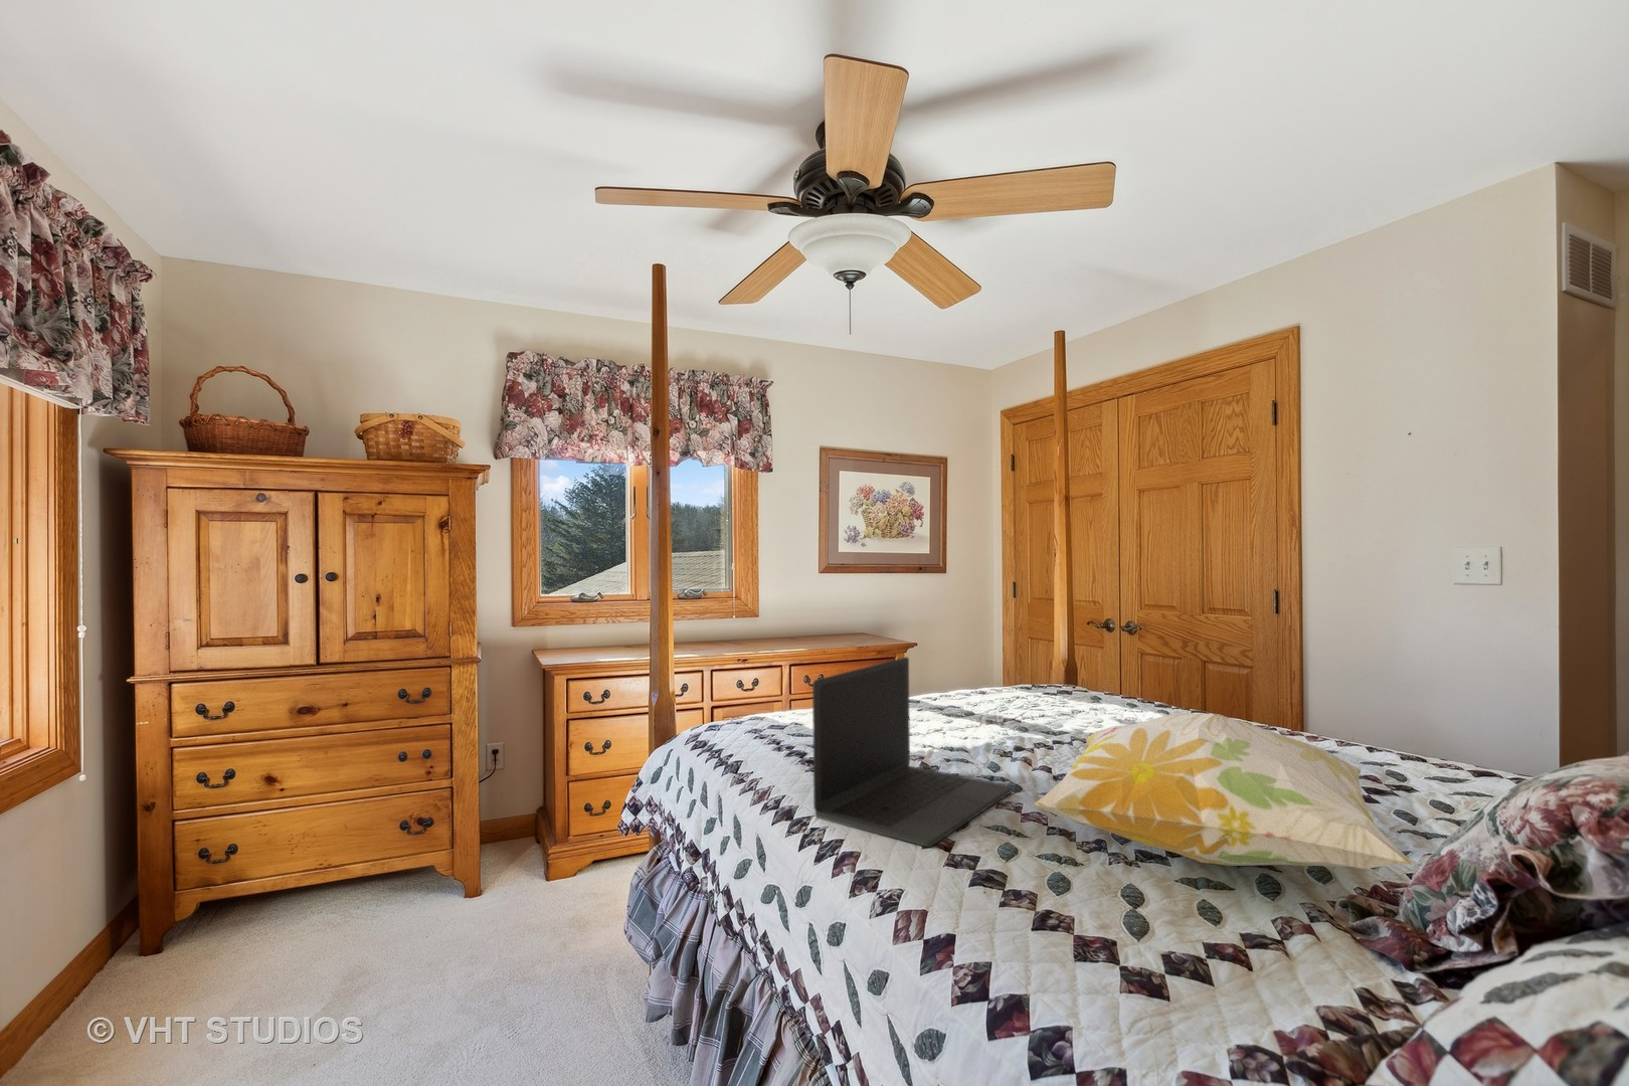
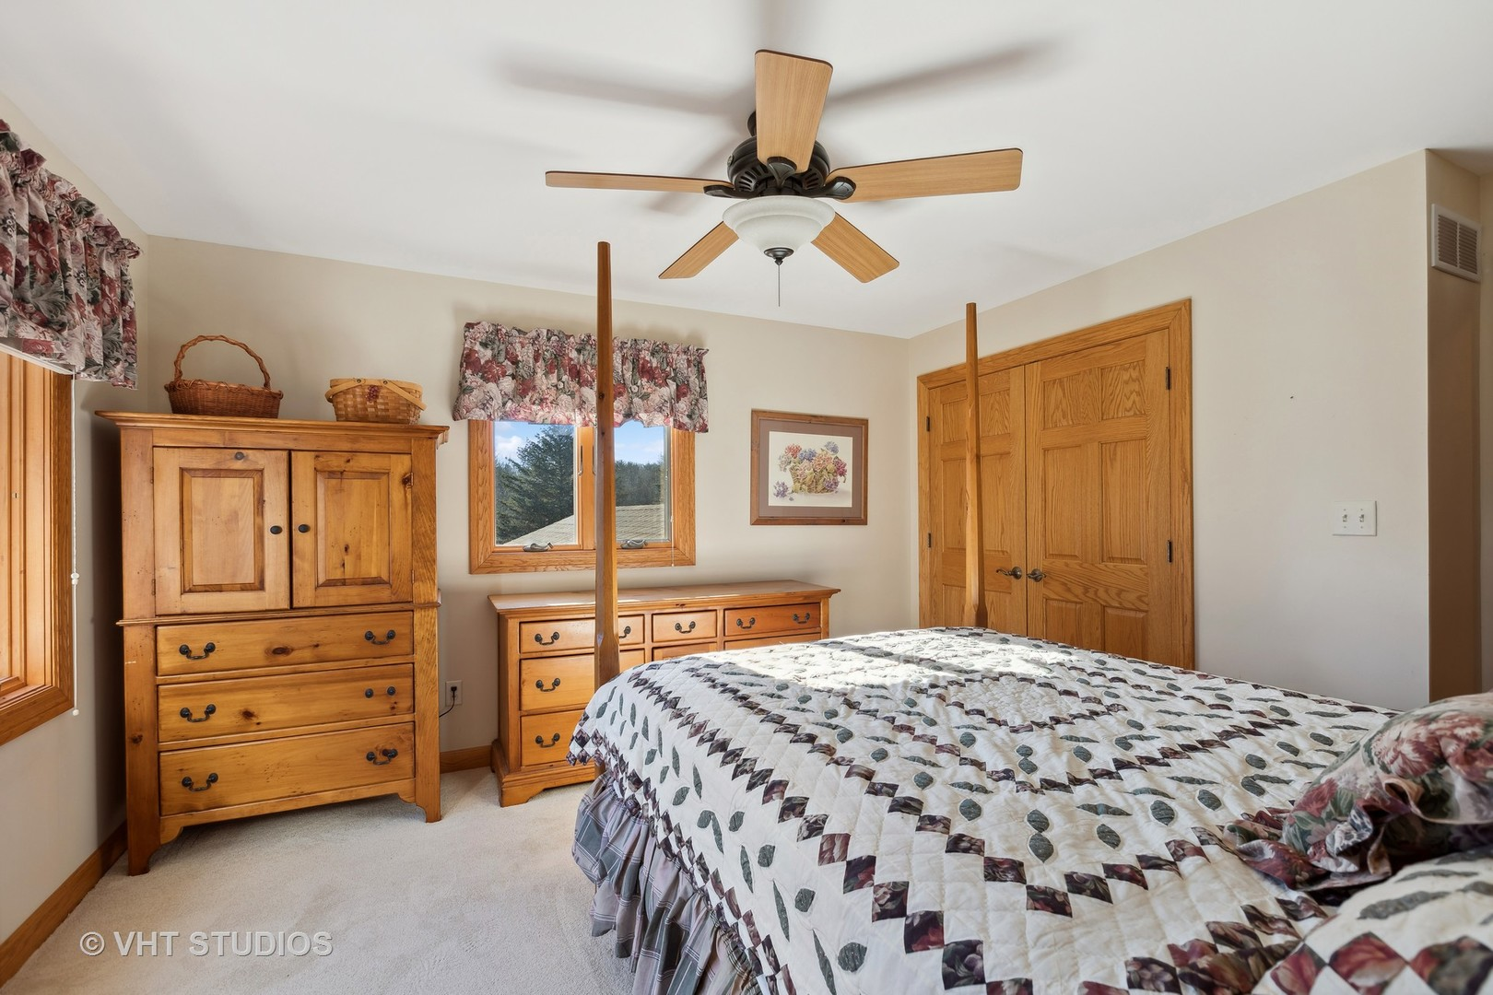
- laptop [812,656,1012,847]
- decorative pillow [1033,711,1414,870]
